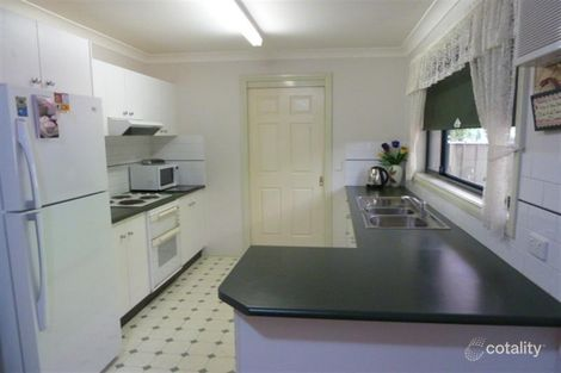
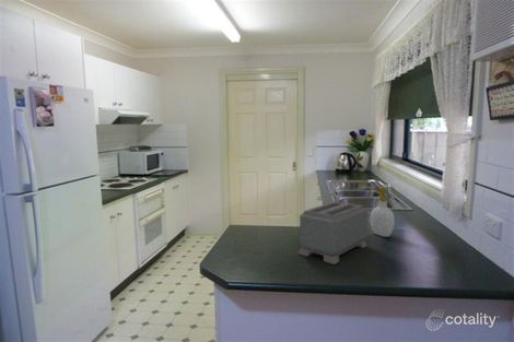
+ toaster [297,200,369,266]
+ soap bottle [370,186,396,238]
